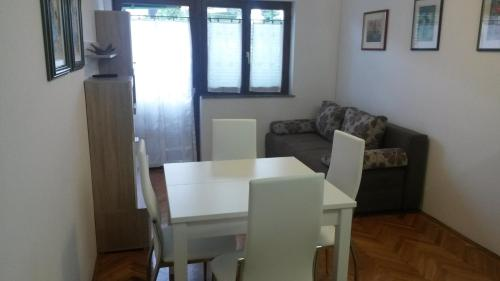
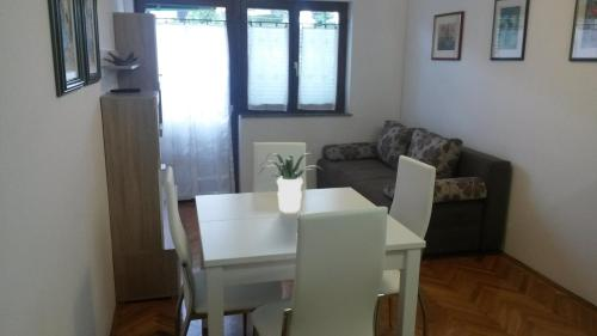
+ potted plant [258,152,327,214]
